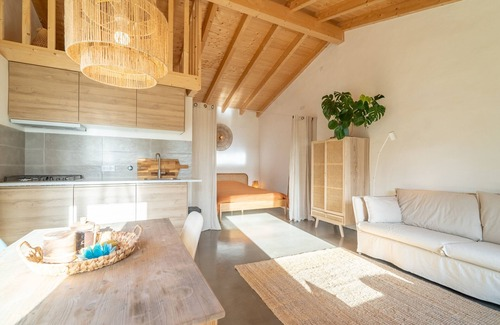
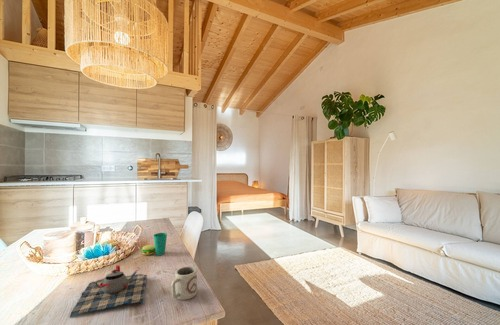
+ cup [170,265,198,301]
+ teapot [69,264,148,318]
+ cup [141,232,168,256]
